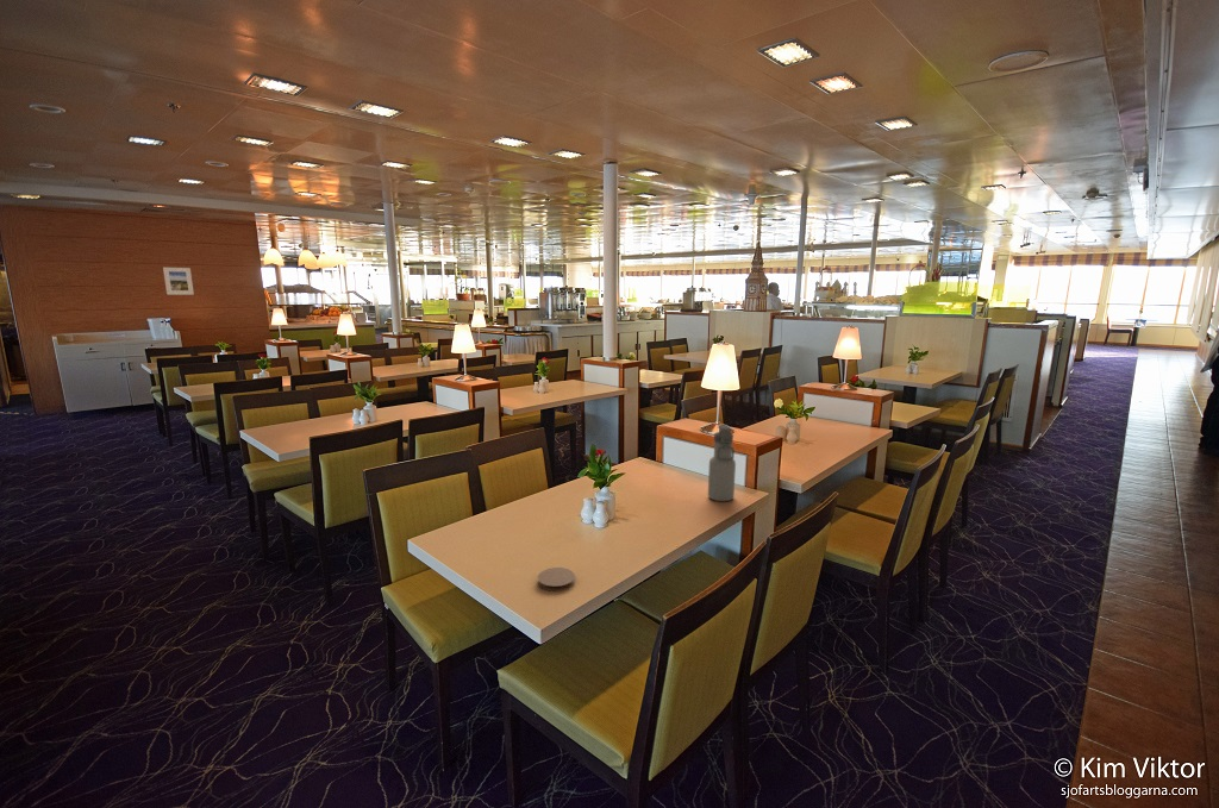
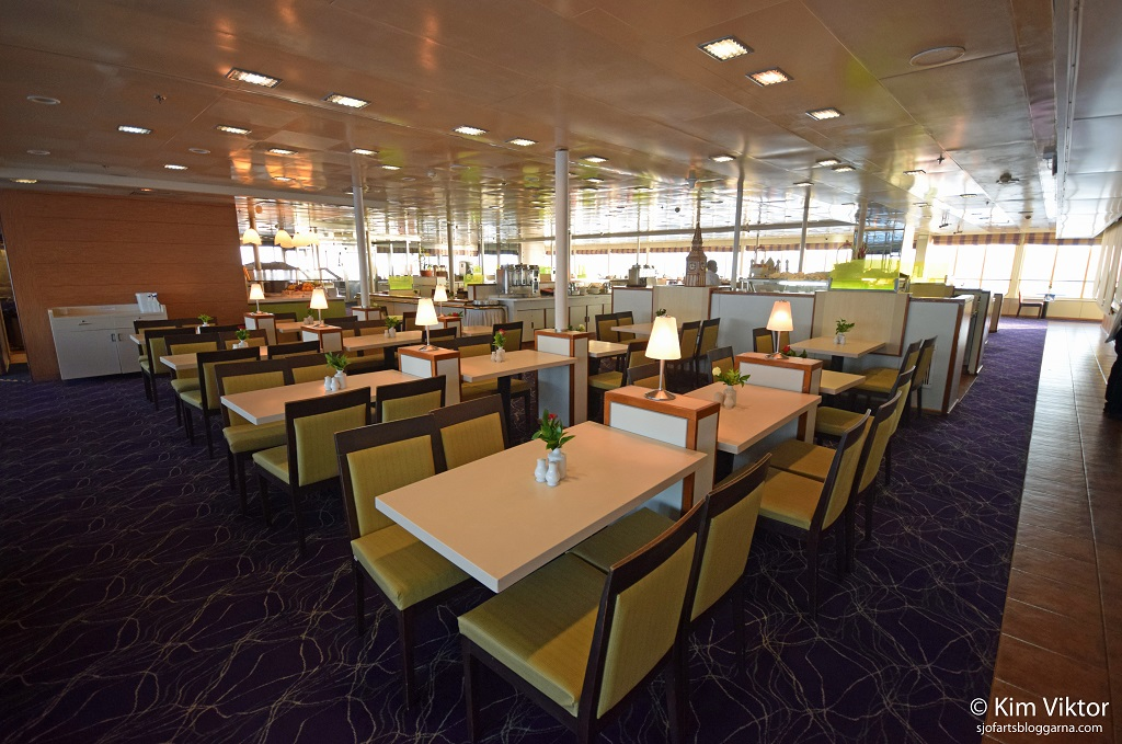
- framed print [162,267,195,296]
- coaster [537,566,576,593]
- water bottle [707,424,737,502]
